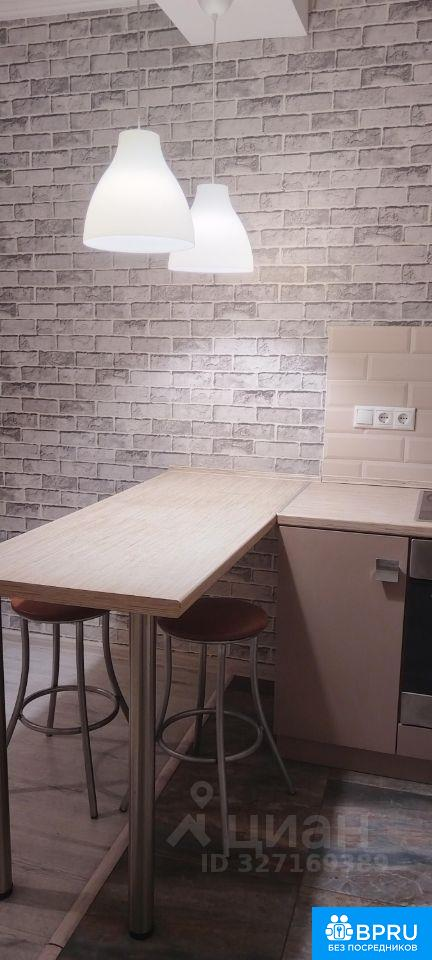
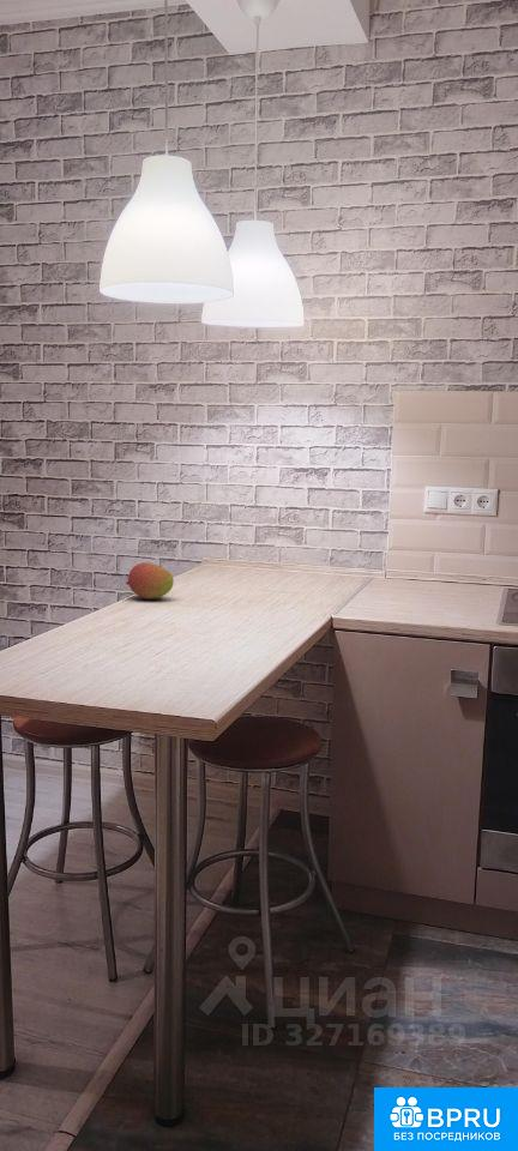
+ fruit [125,561,175,601]
